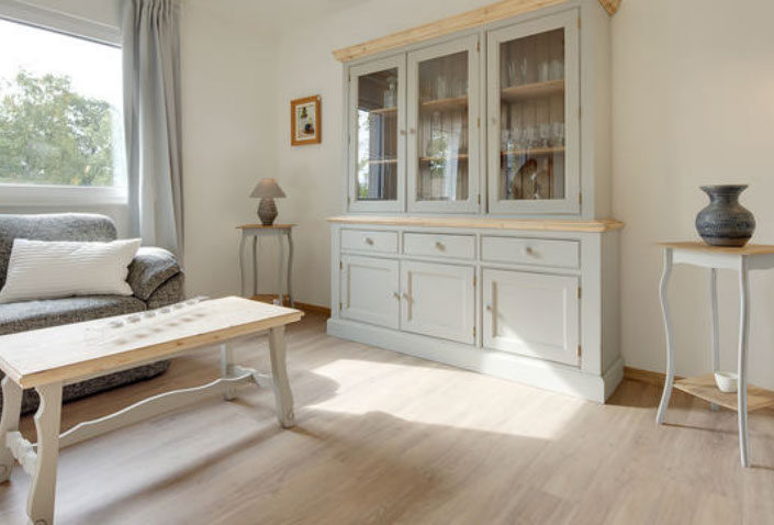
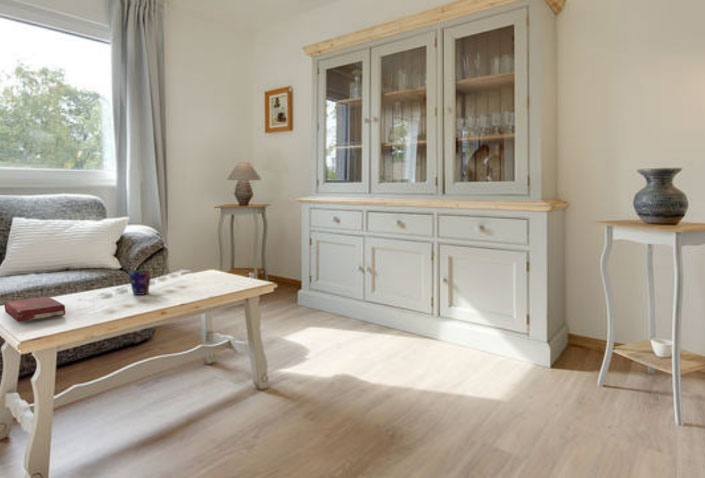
+ book [4,296,66,323]
+ cup [128,269,152,296]
